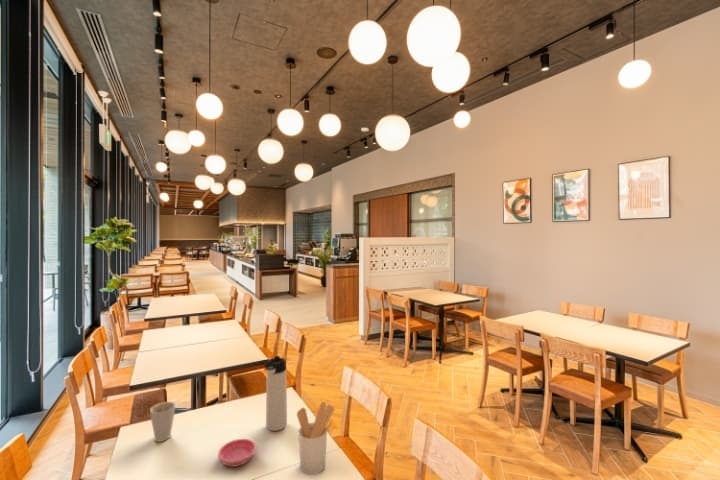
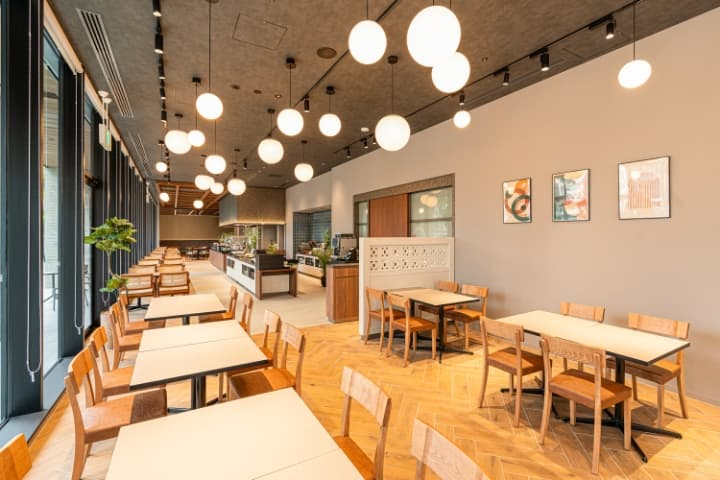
- utensil holder [296,401,336,475]
- saucer [217,438,257,468]
- thermos bottle [263,355,288,432]
- cup [149,401,176,443]
